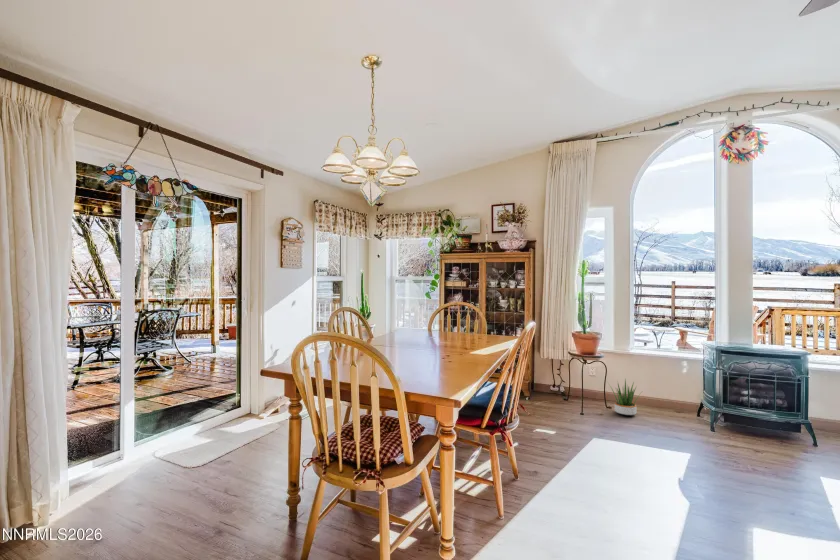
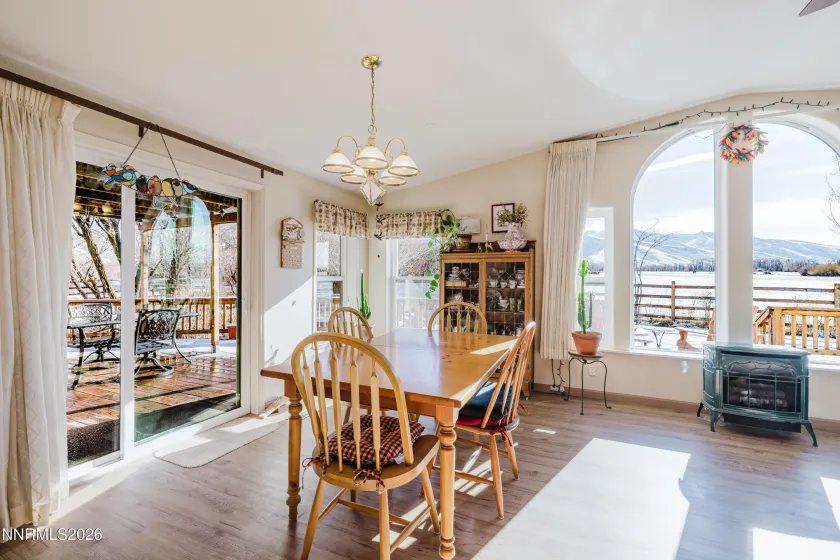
- potted plant [607,378,642,417]
